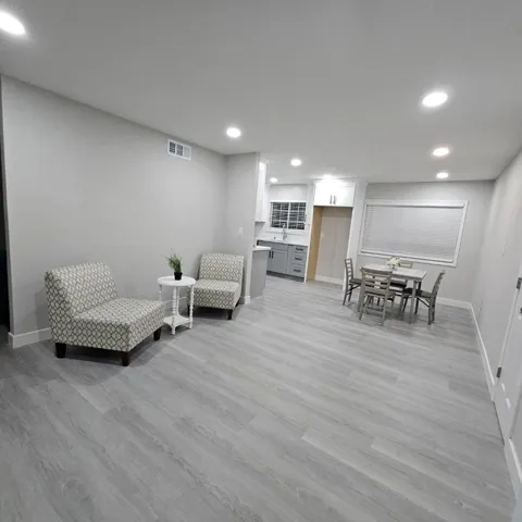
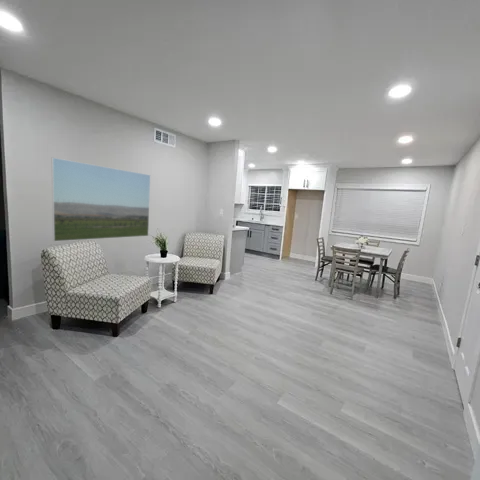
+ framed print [51,156,151,242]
